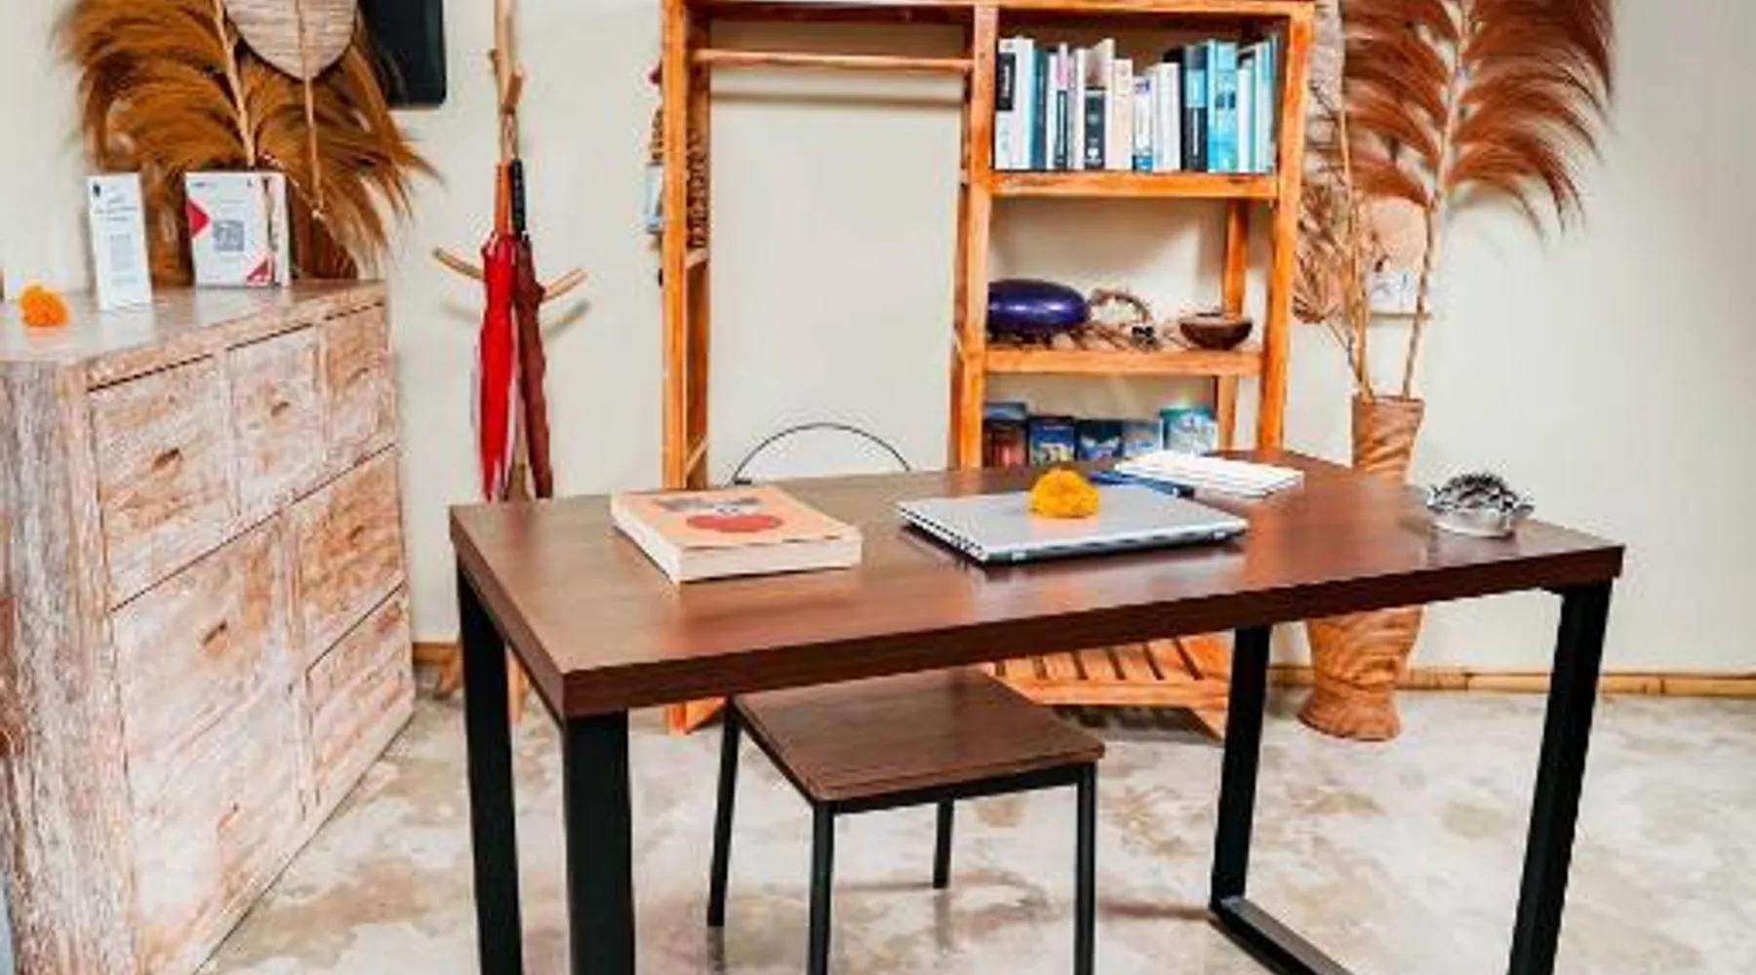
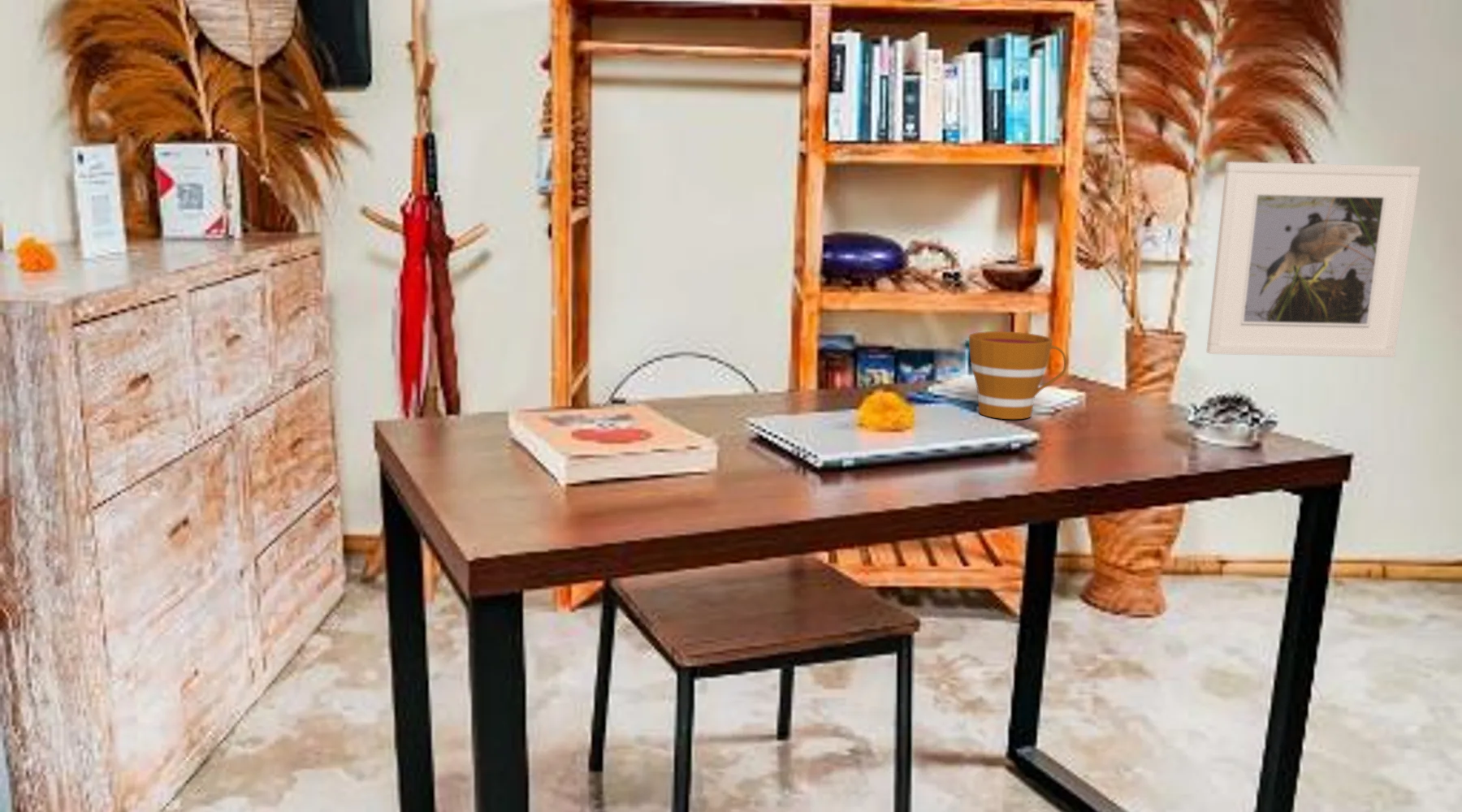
+ cup [968,330,1067,420]
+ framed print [1205,161,1421,358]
